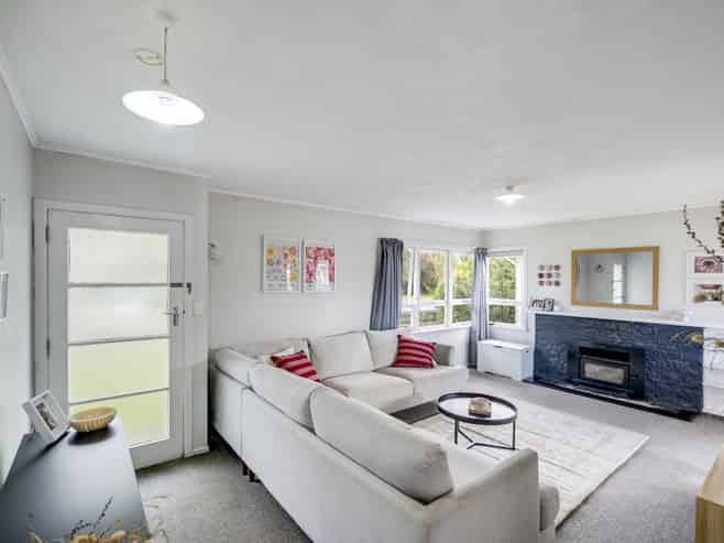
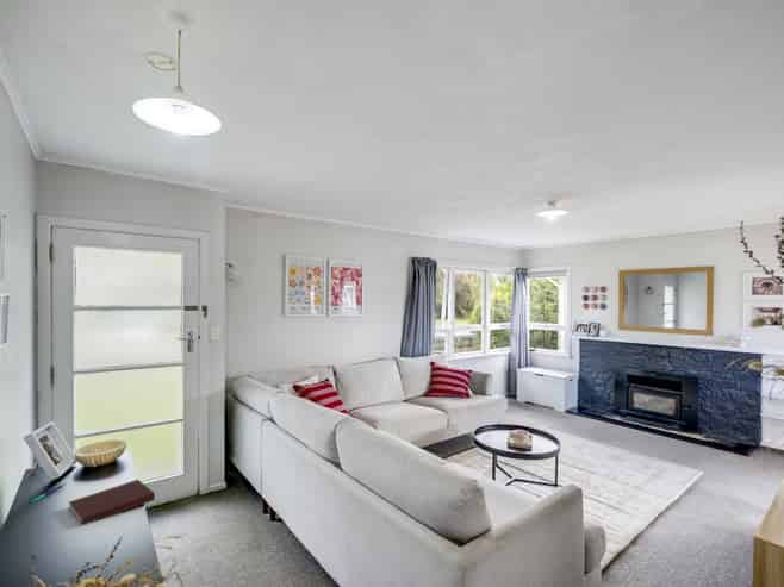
+ notebook [68,479,156,526]
+ pen [30,482,67,504]
